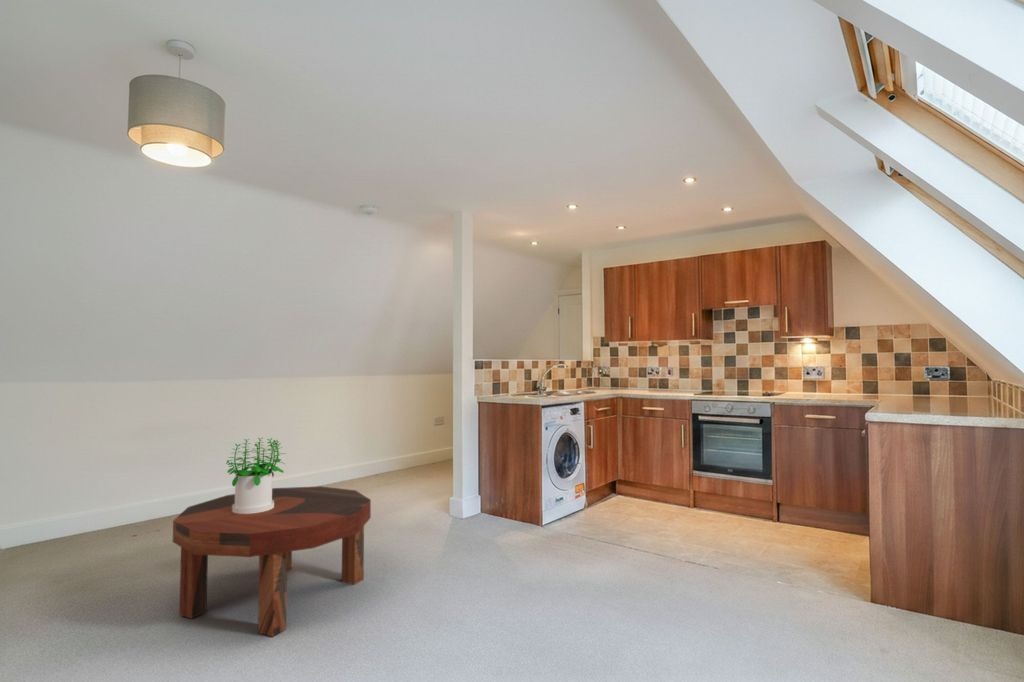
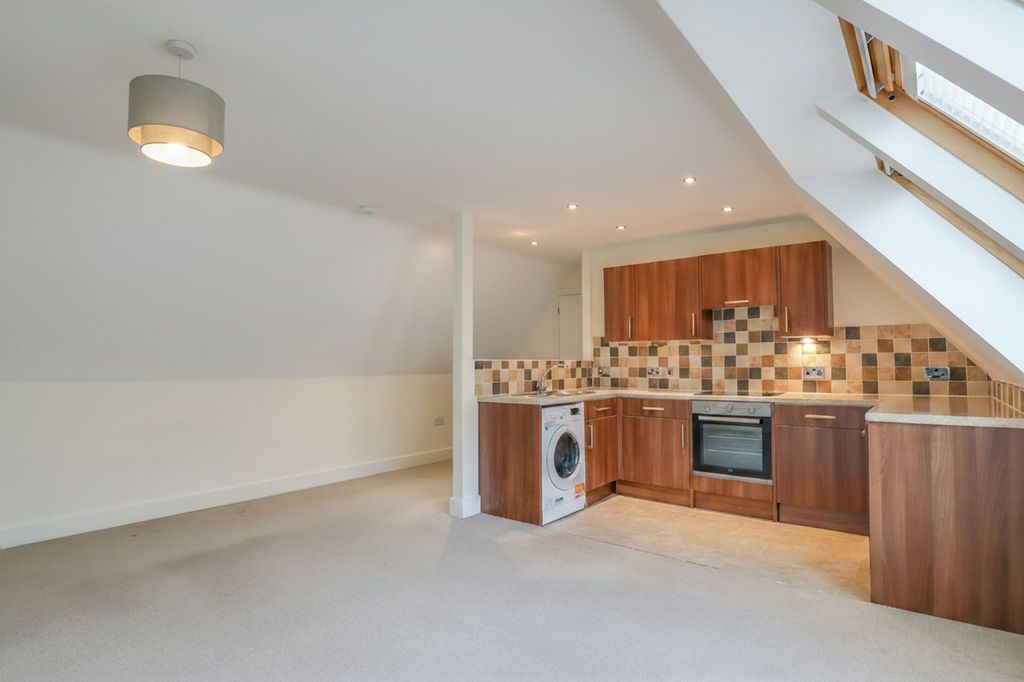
- coffee table [172,485,372,638]
- potted plant [225,437,287,514]
